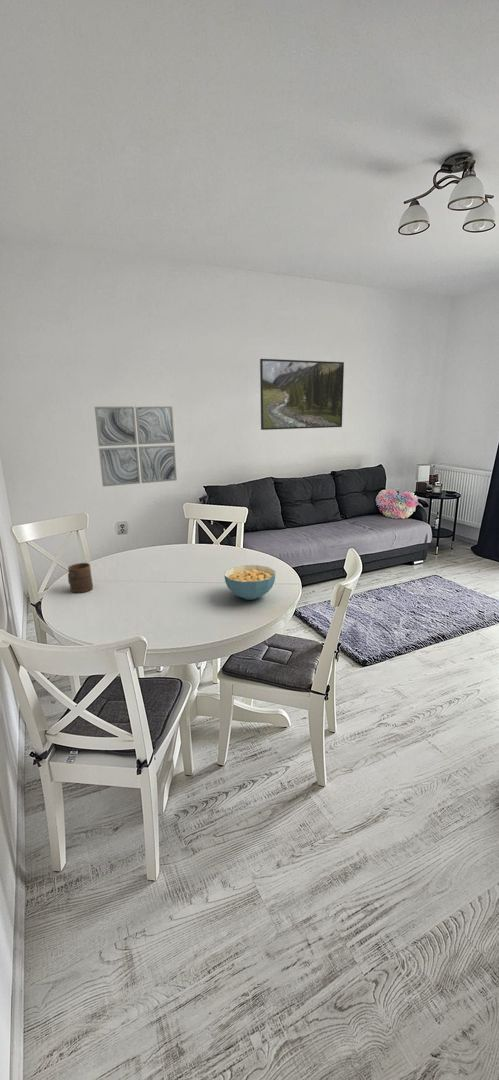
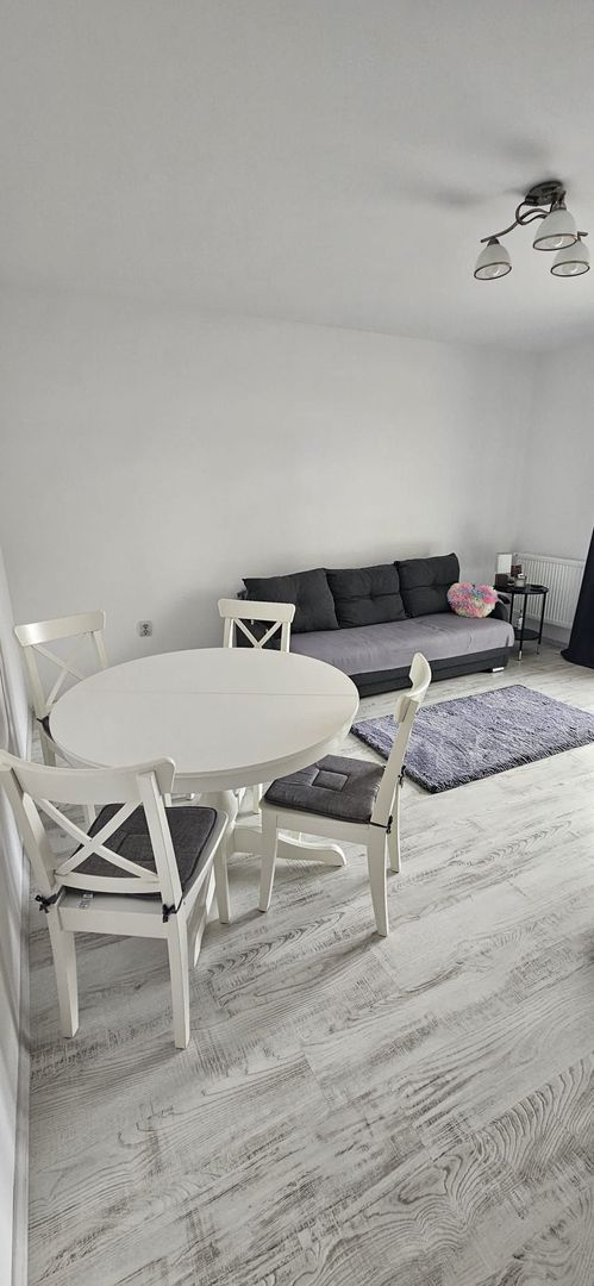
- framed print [259,358,345,431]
- cup [67,562,94,593]
- cereal bowl [223,564,276,601]
- wall art [94,405,178,487]
